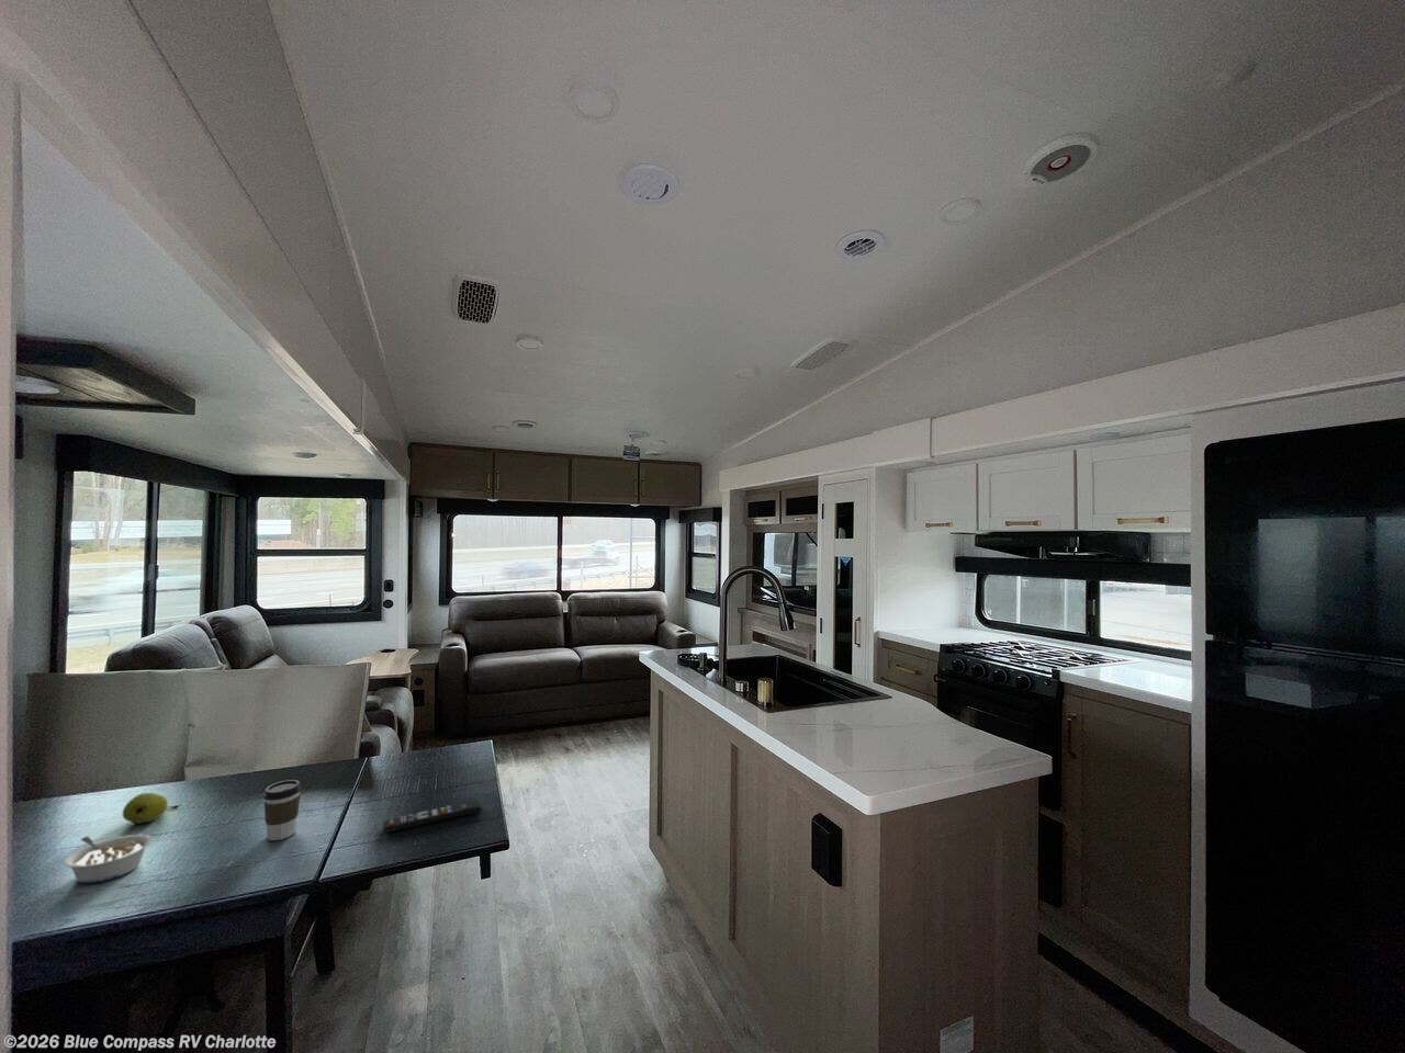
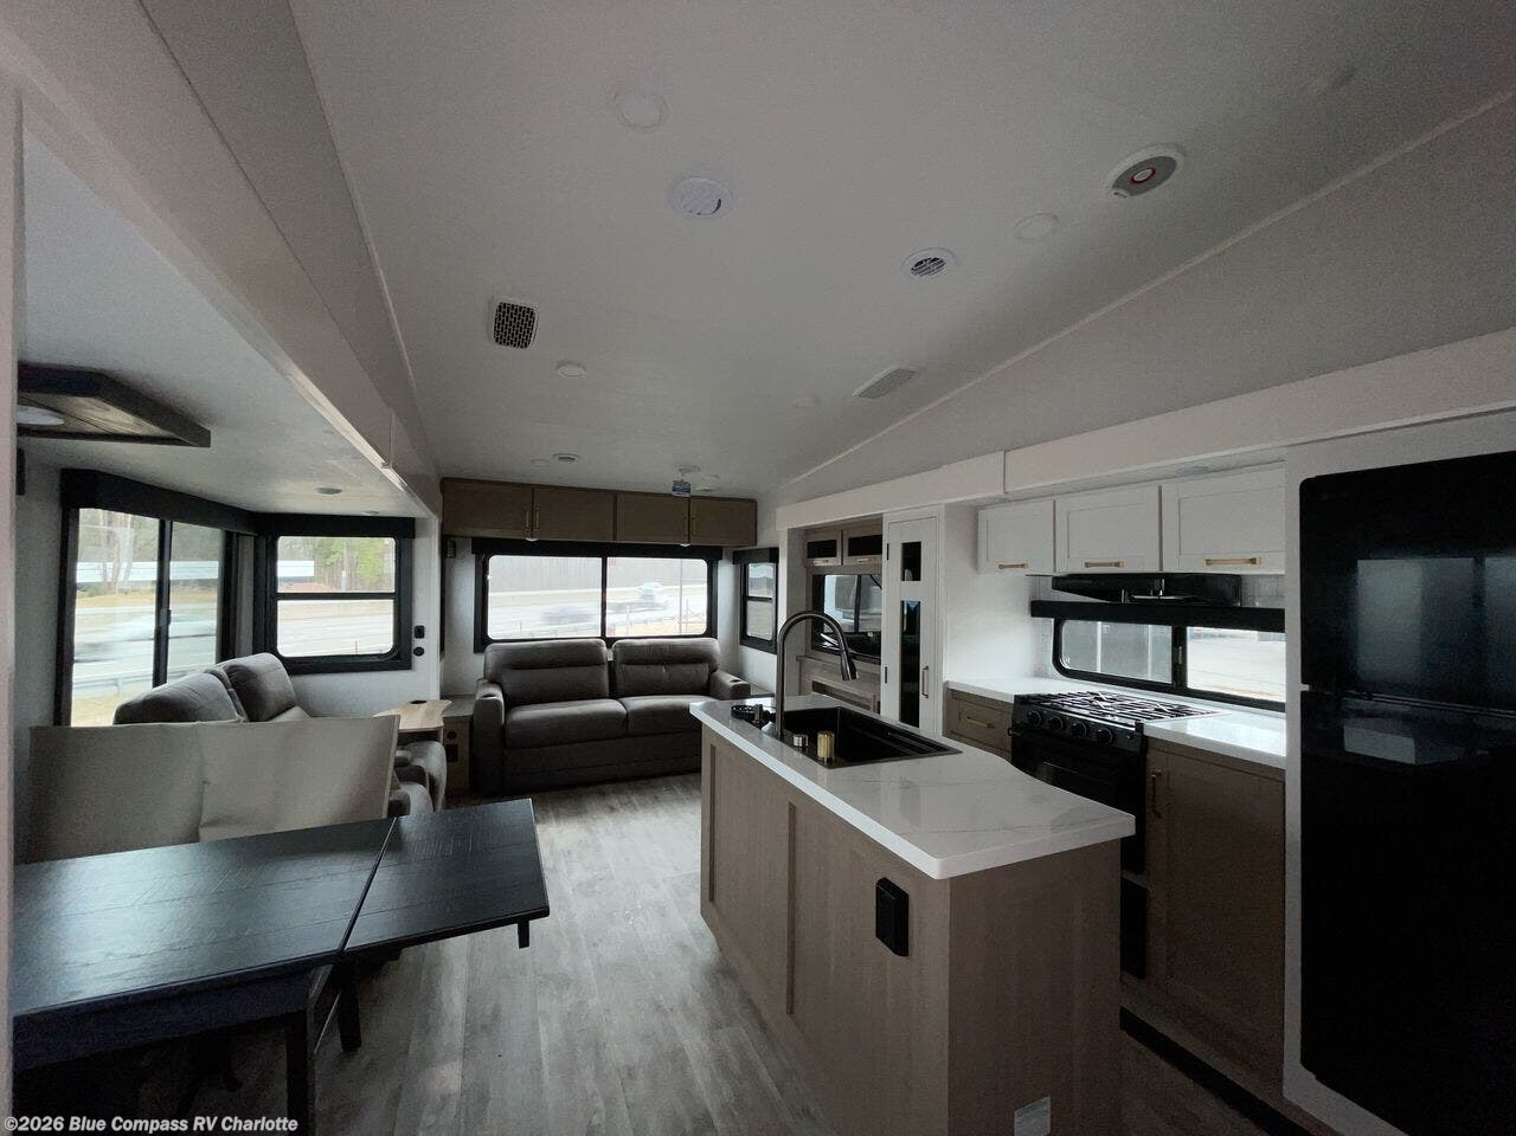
- fruit [122,792,181,825]
- coffee cup [262,779,303,842]
- legume [62,834,154,884]
- remote control [382,800,483,834]
